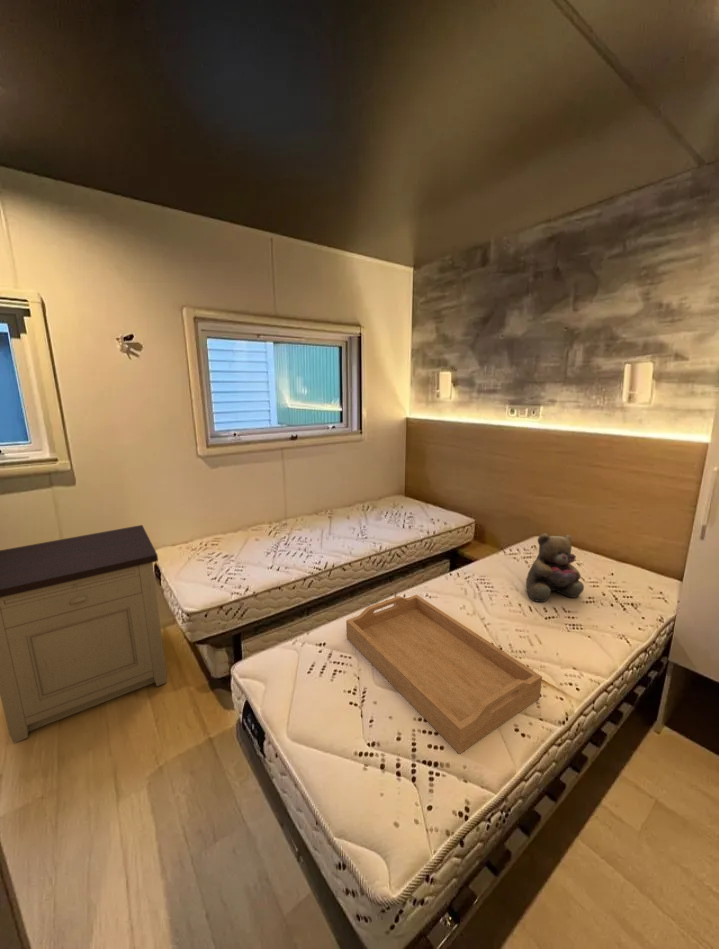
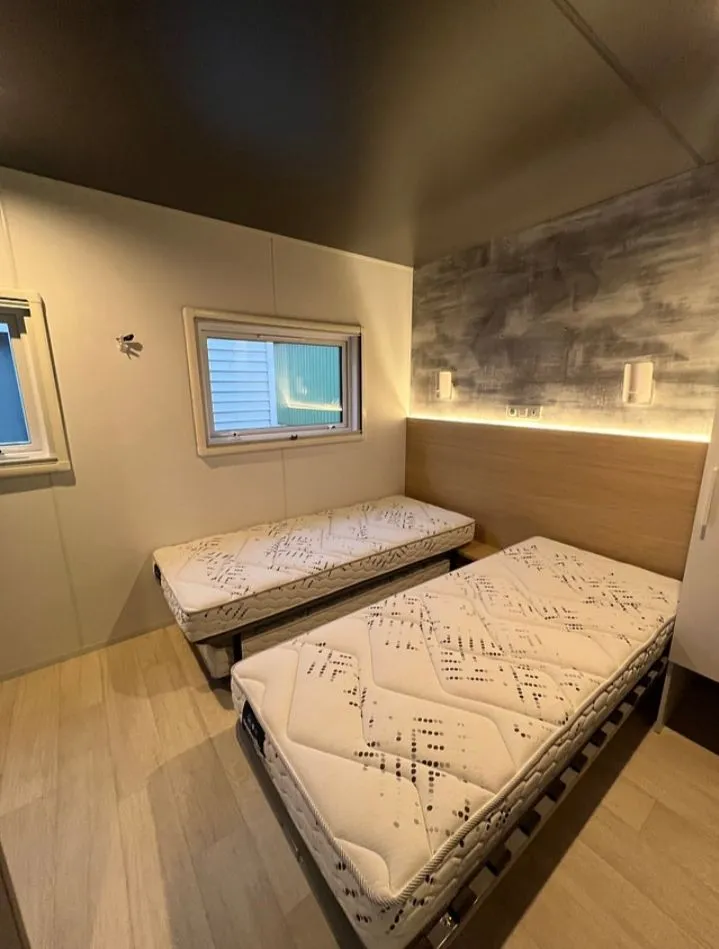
- teddy bear [525,532,585,603]
- nightstand [0,524,168,744]
- serving tray [345,594,543,755]
